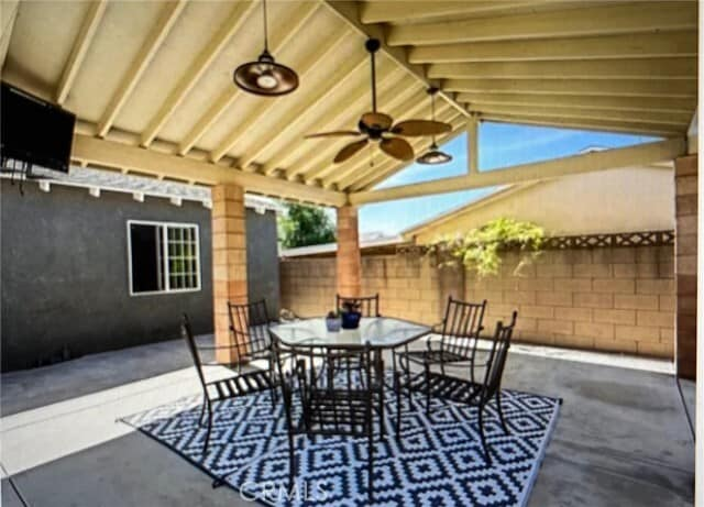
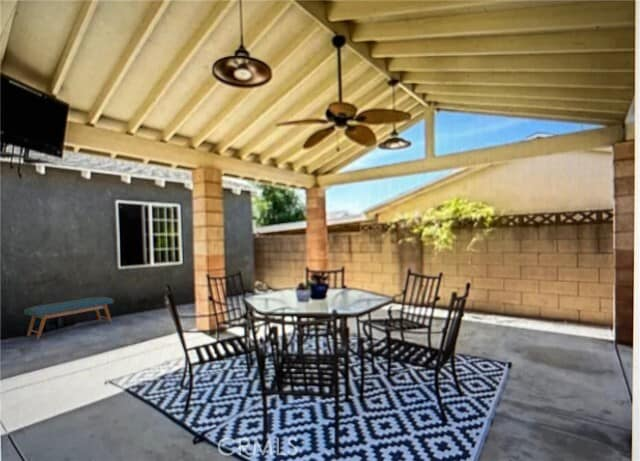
+ bench [23,296,115,340]
